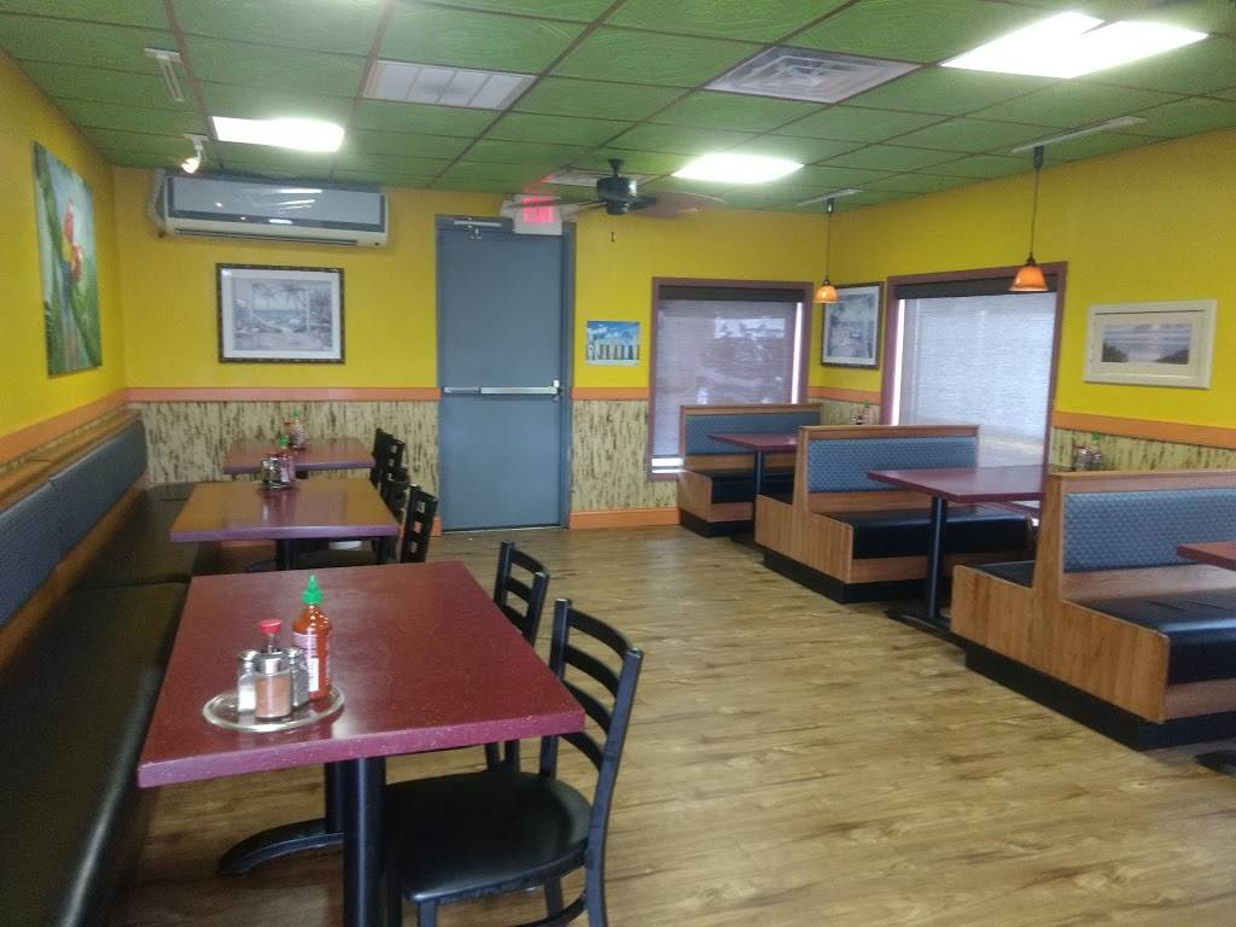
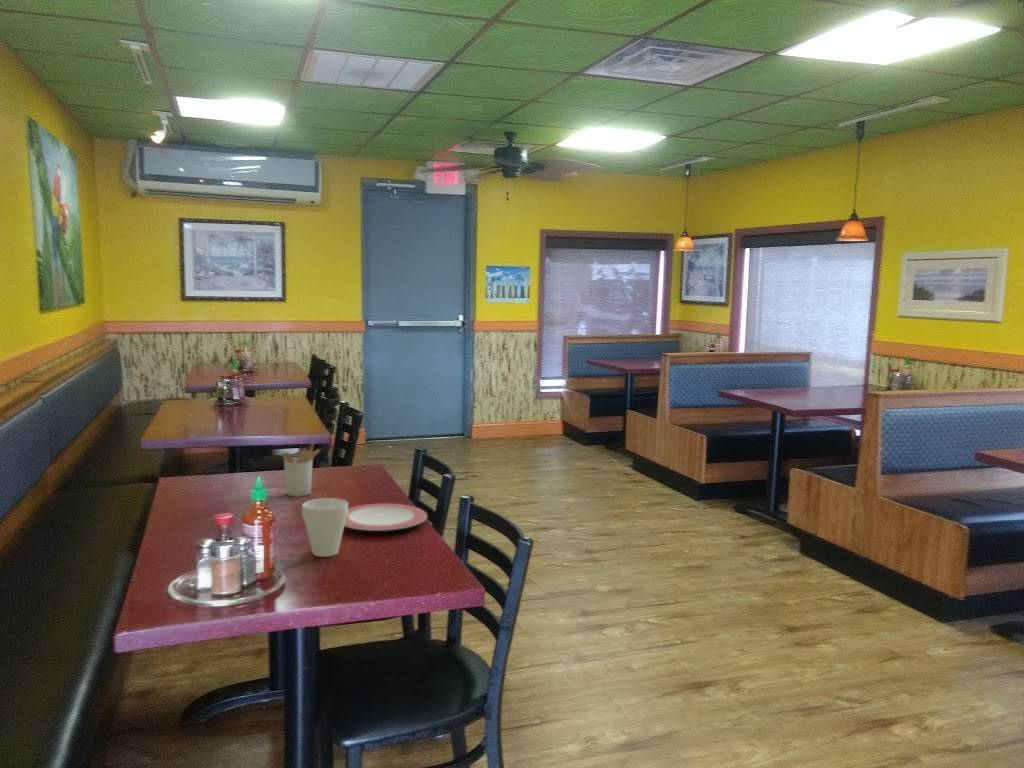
+ plate [344,502,428,532]
+ cup [301,497,349,558]
+ utensil holder [280,441,321,497]
